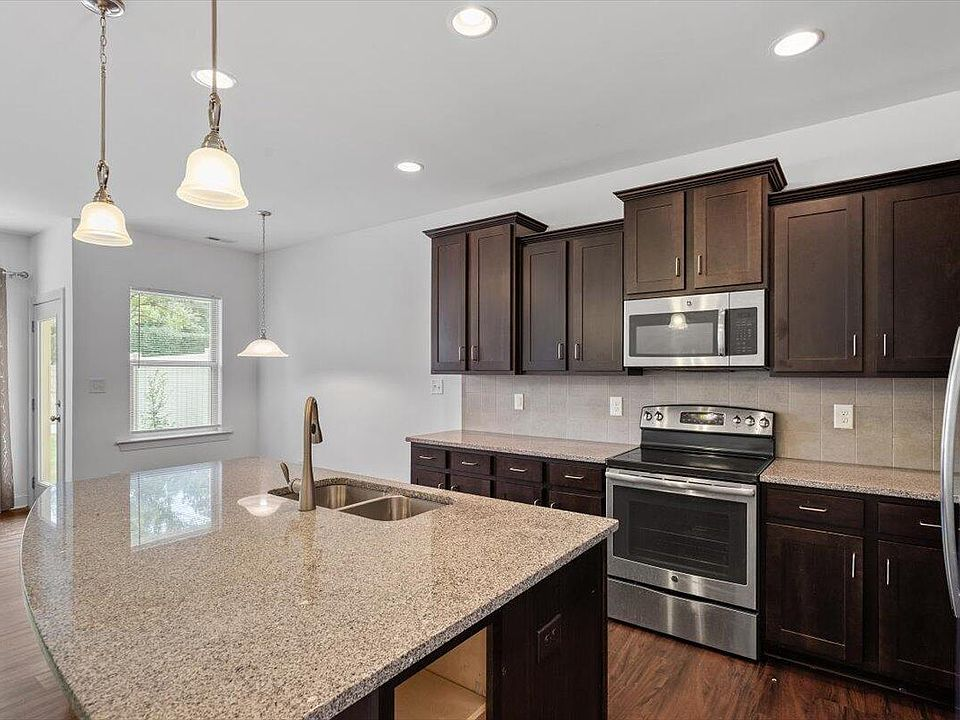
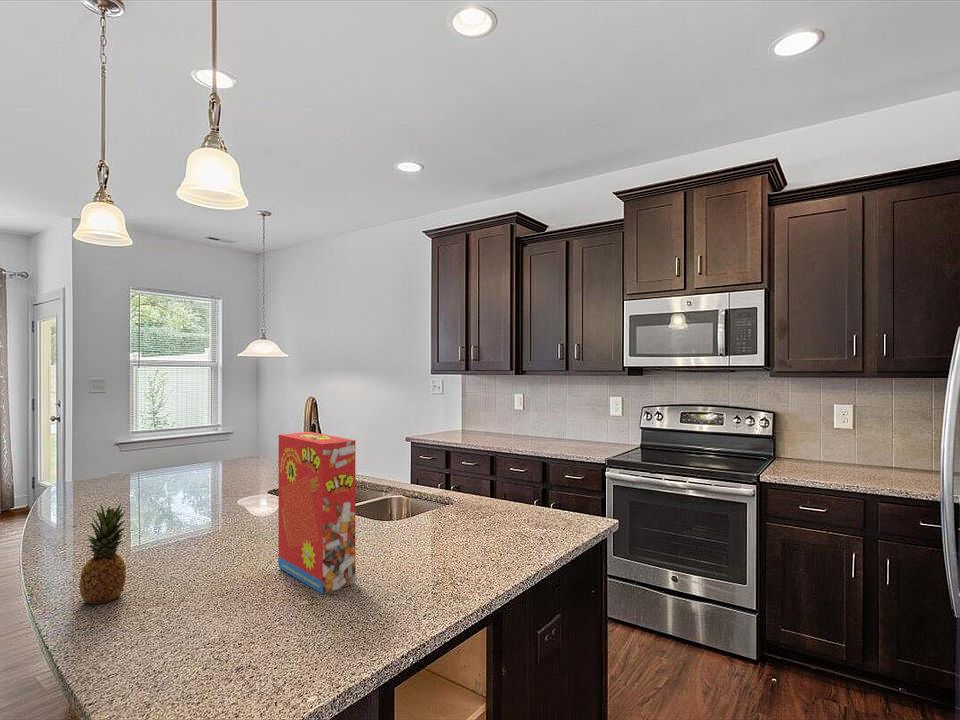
+ cereal box [277,431,356,595]
+ fruit [78,503,127,605]
